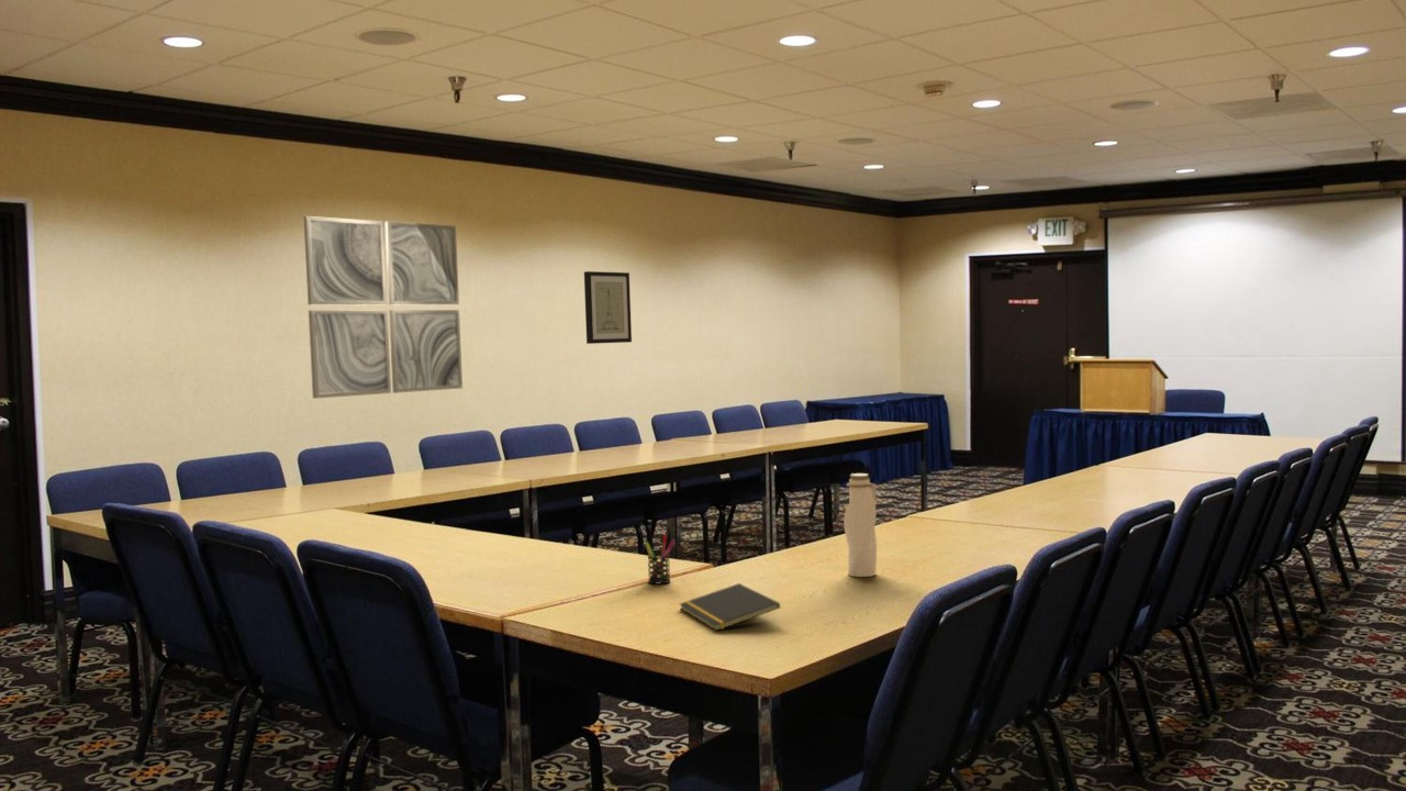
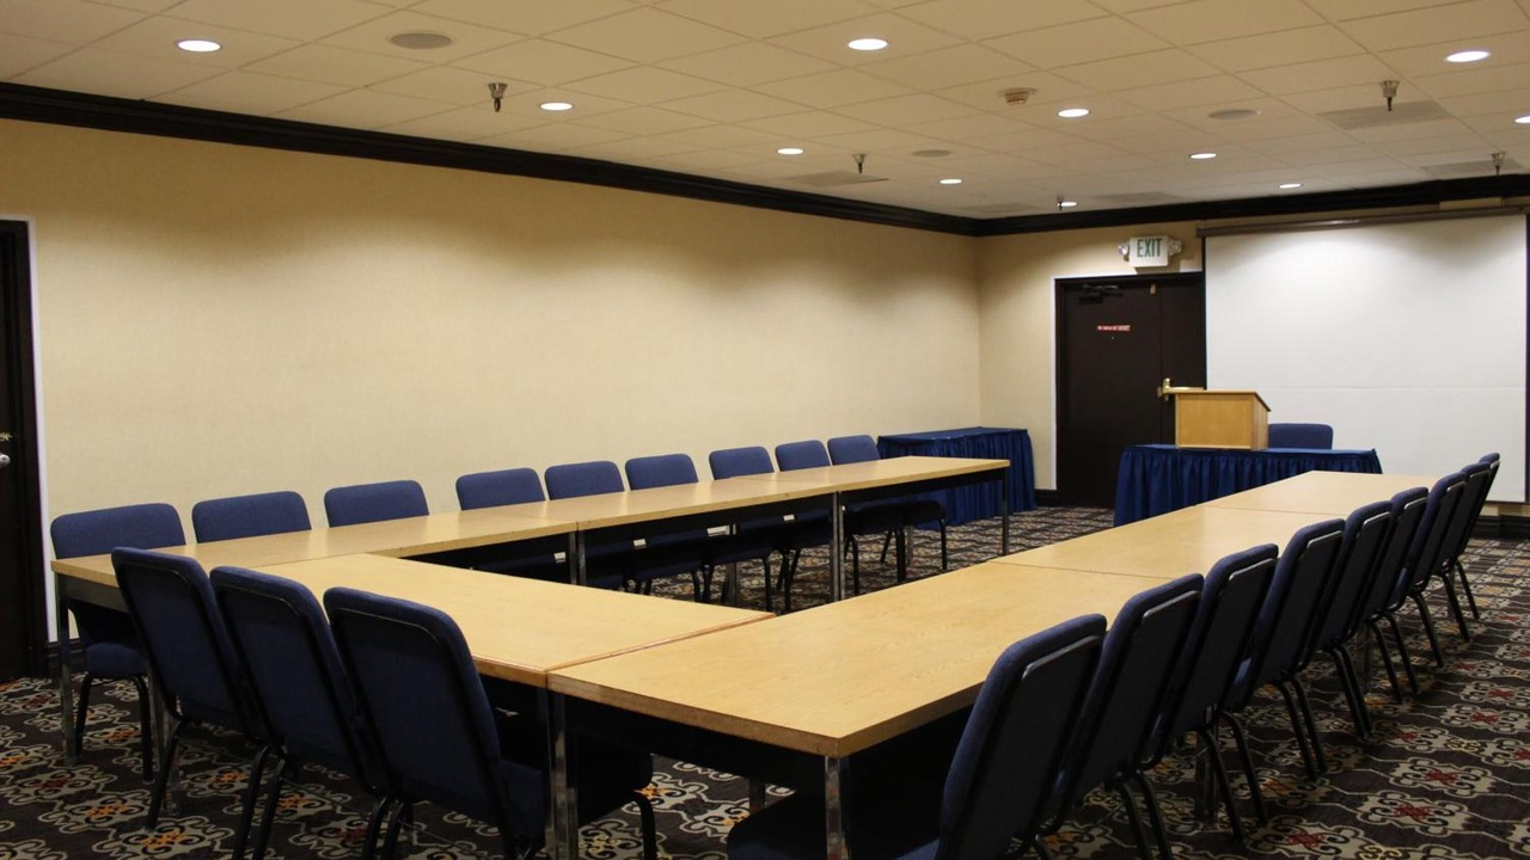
- notepad [679,582,781,632]
- water bottle [843,472,878,578]
- wall art [583,270,633,345]
- pen holder [645,533,676,584]
- wall art [302,215,464,400]
